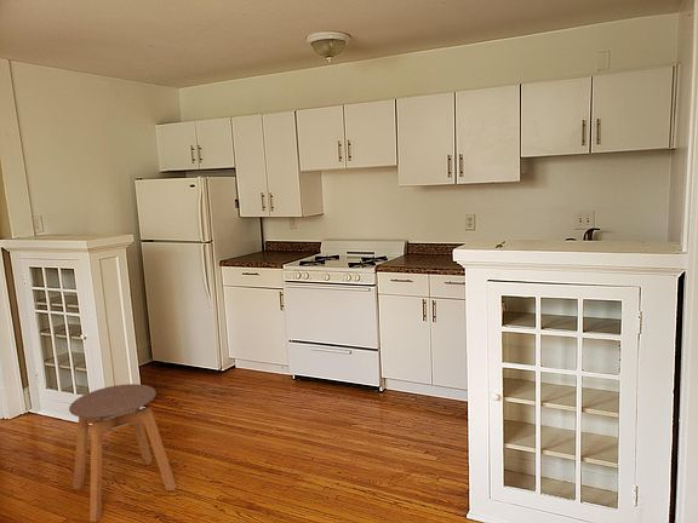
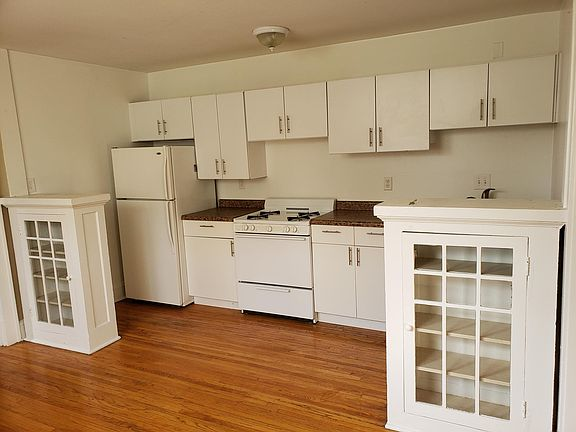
- stool [68,383,178,523]
